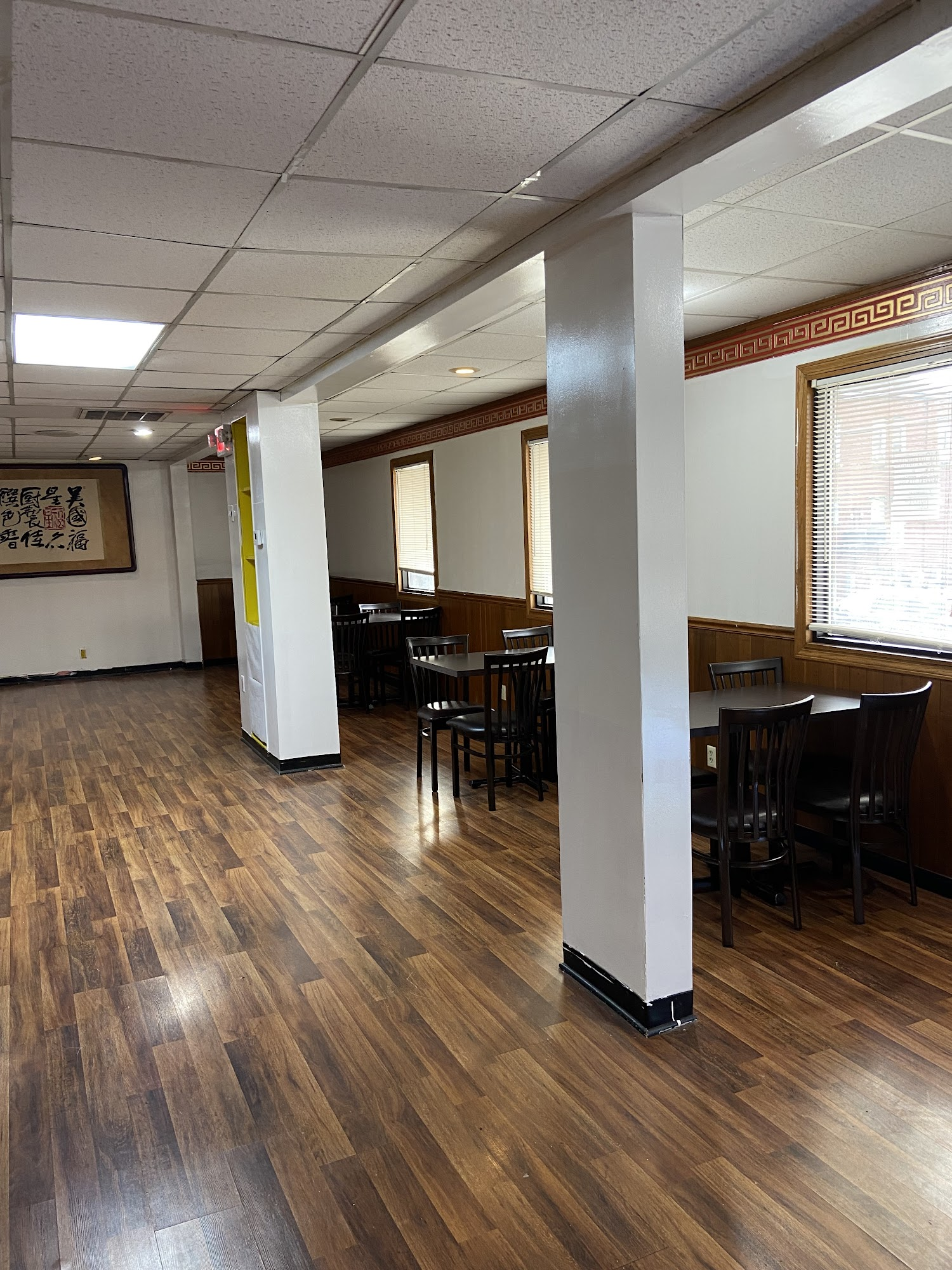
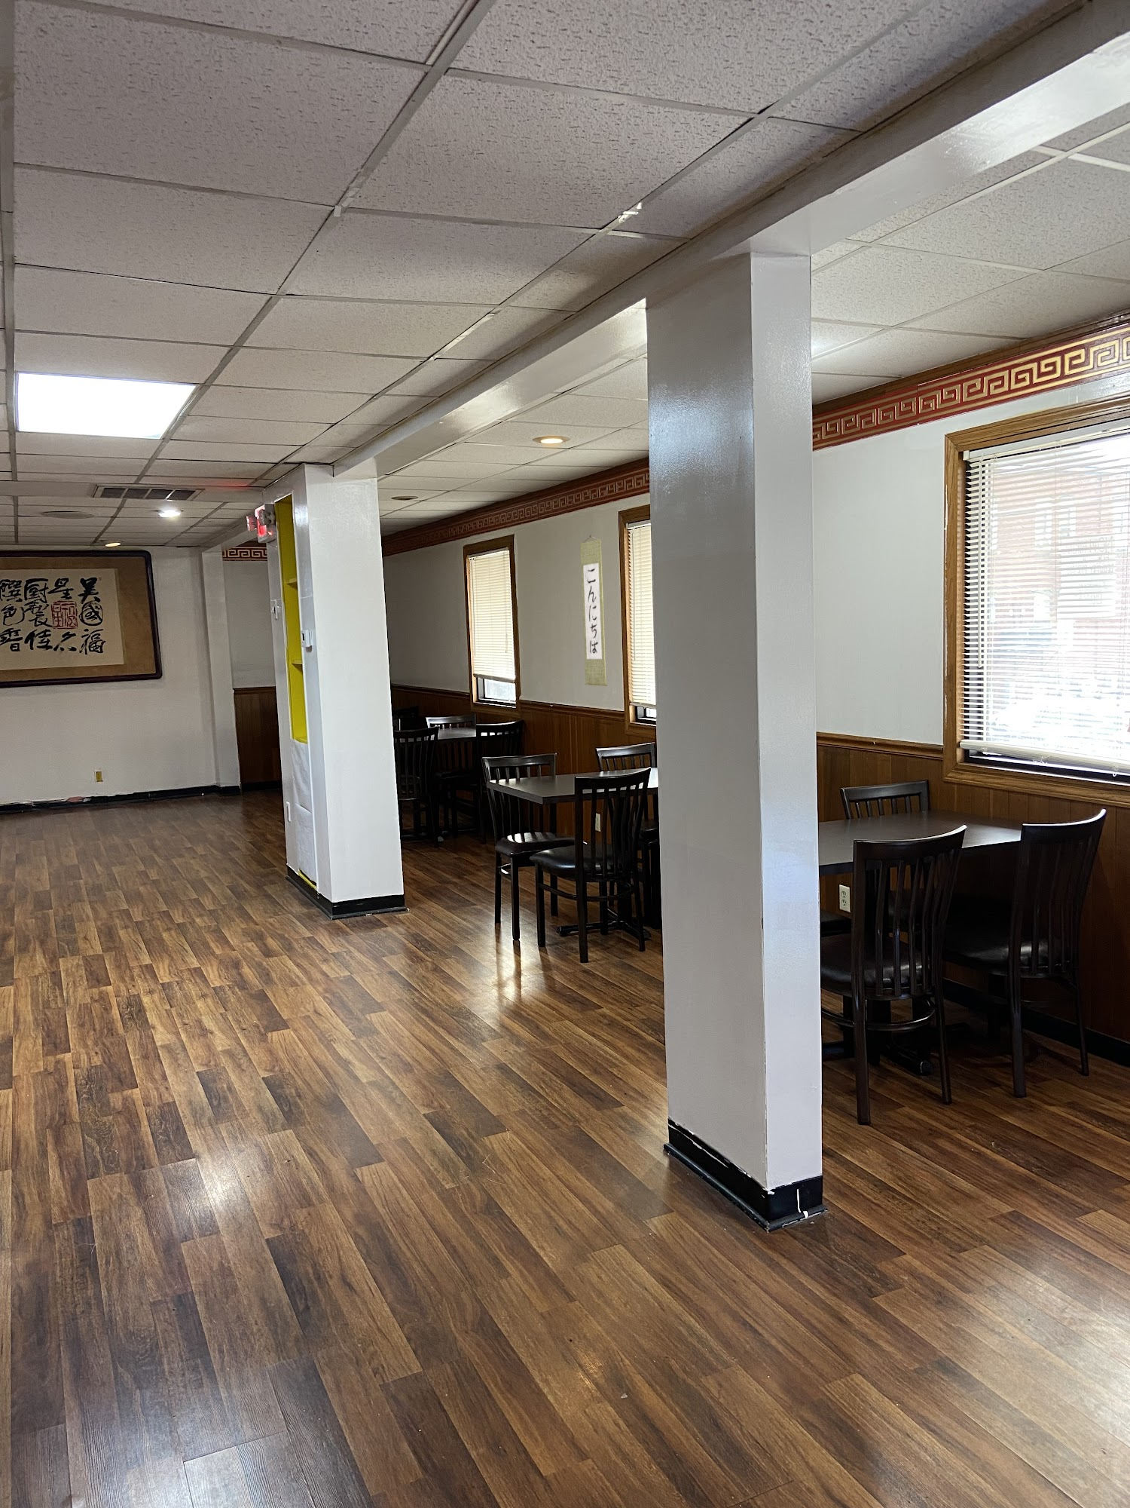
+ wall scroll [579,534,608,686]
